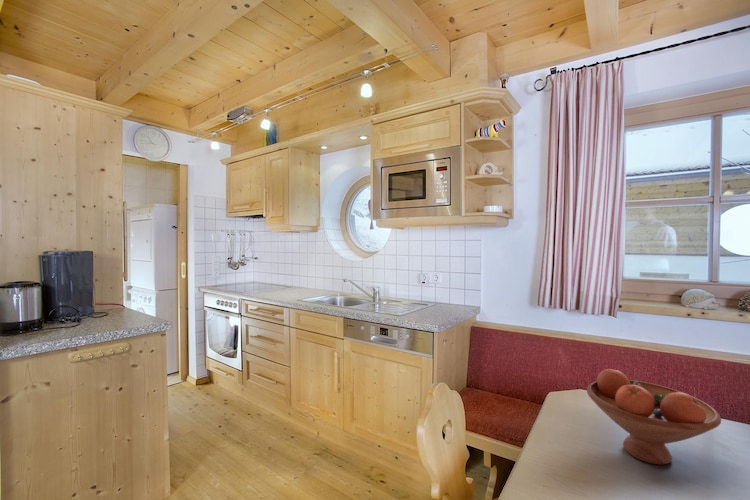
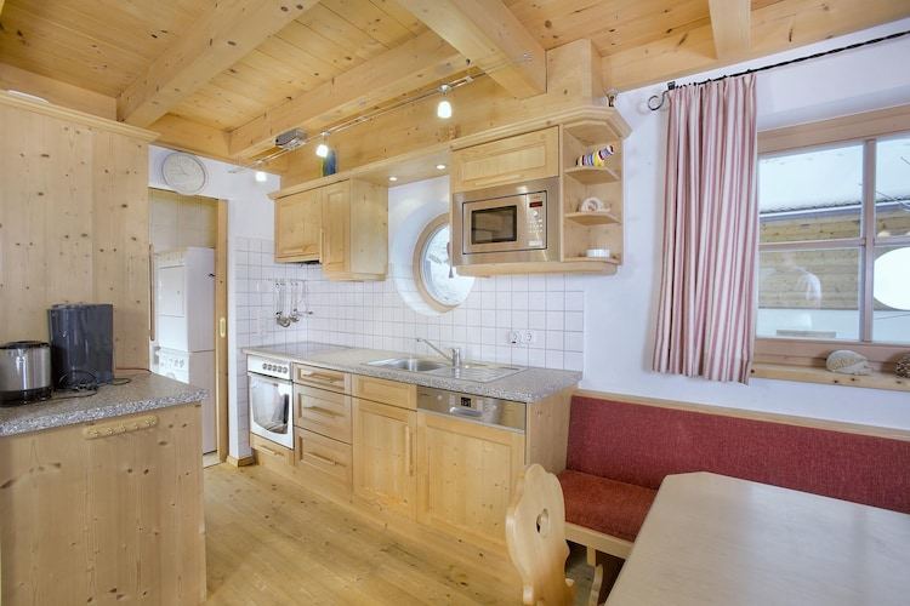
- fruit bowl [586,368,722,466]
